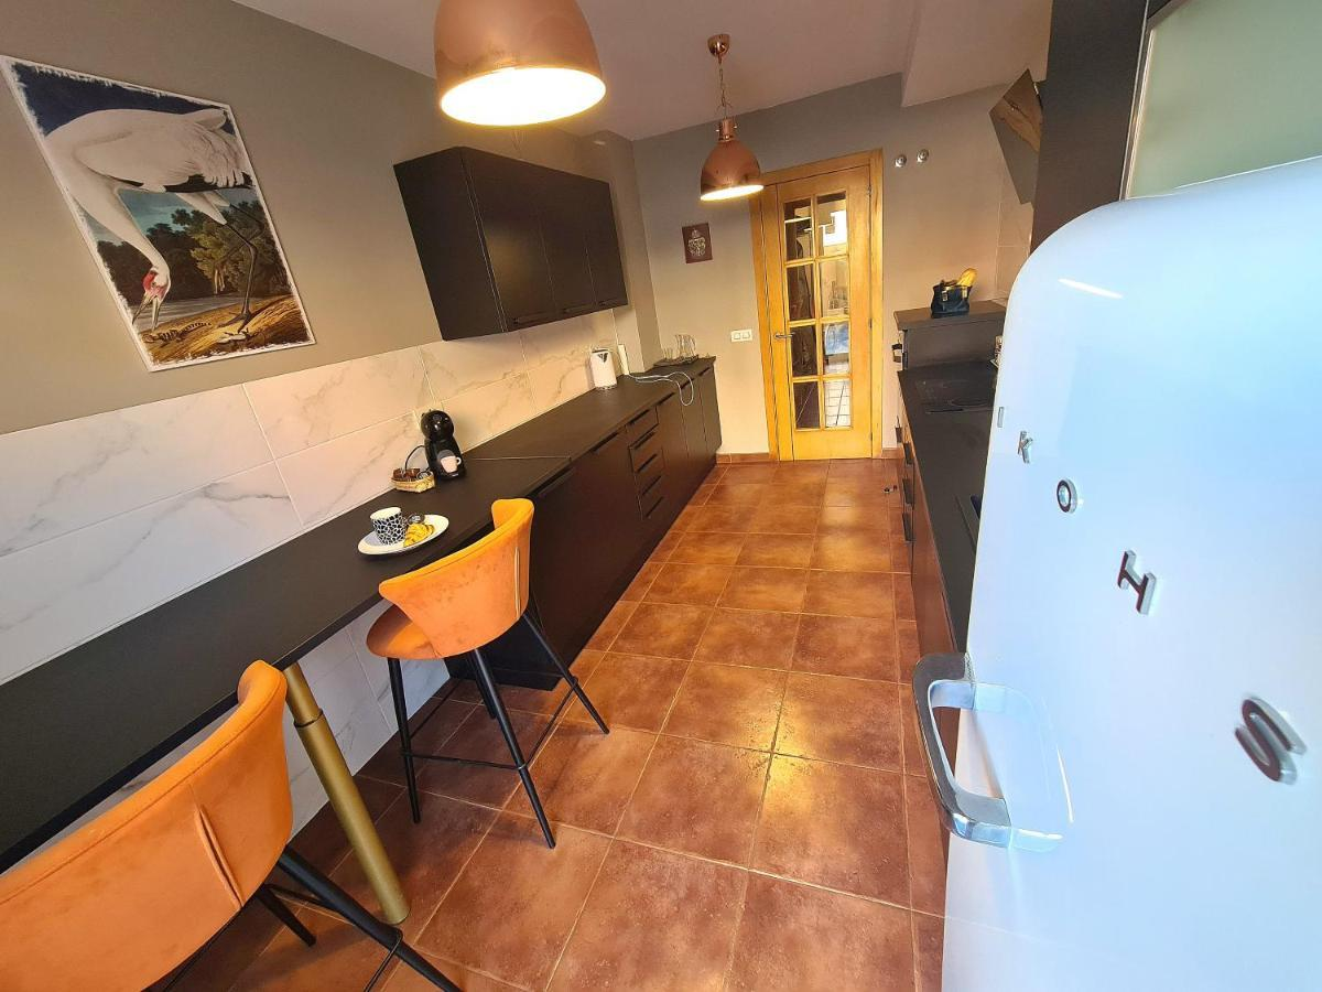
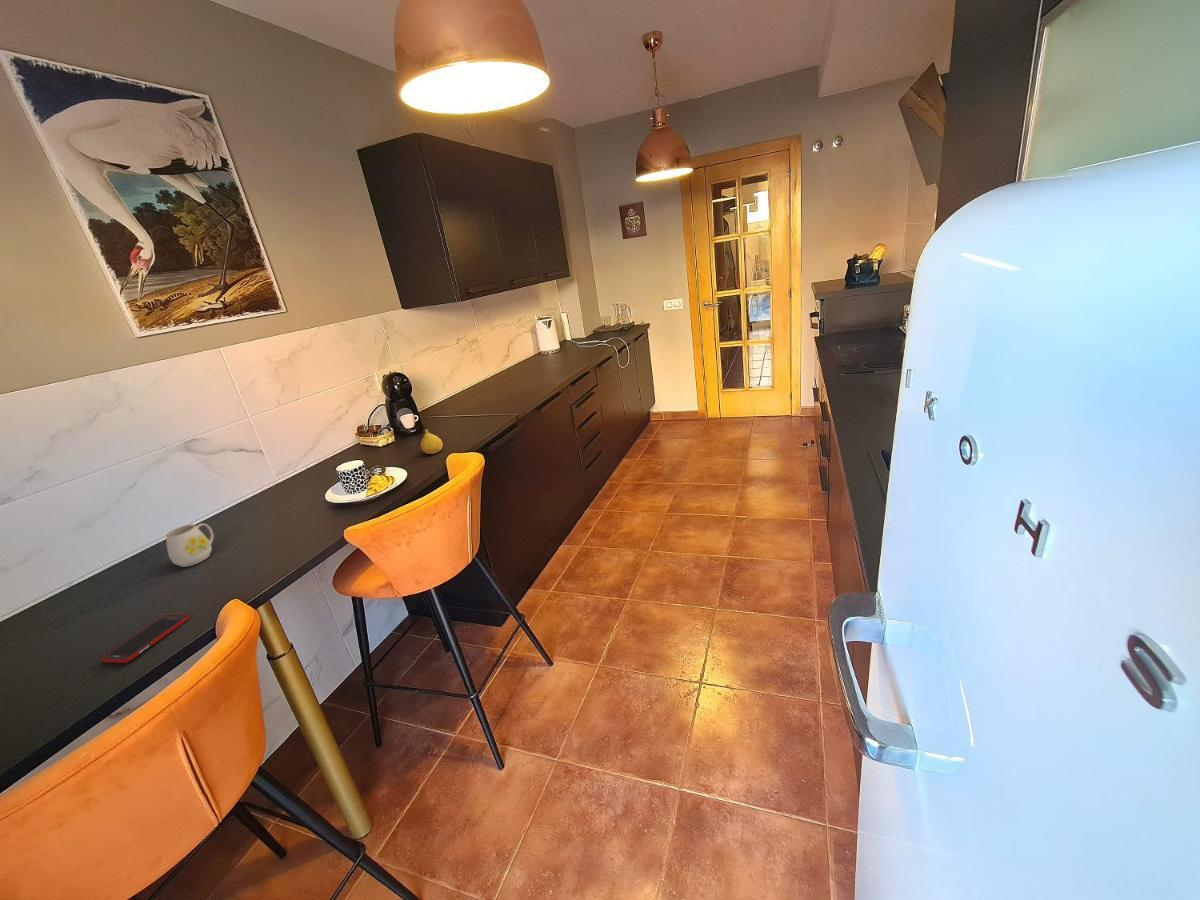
+ mug [165,523,215,568]
+ cell phone [100,613,190,664]
+ fruit [419,428,444,455]
